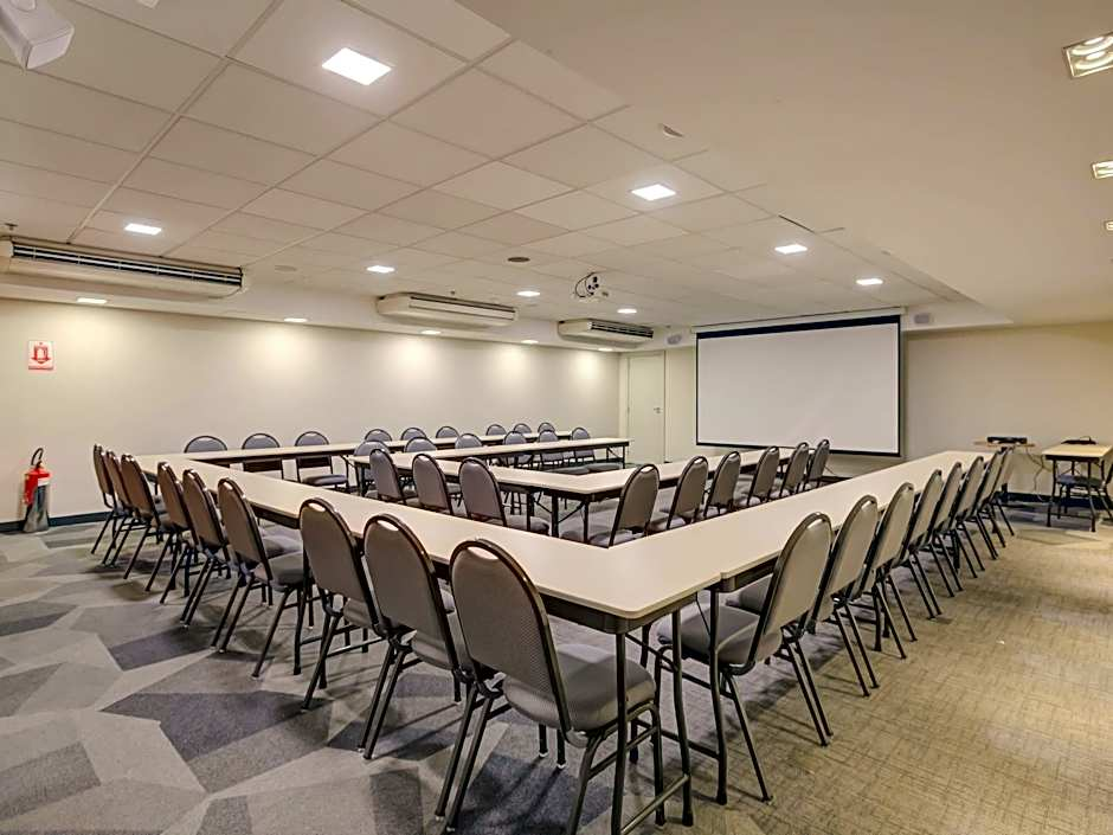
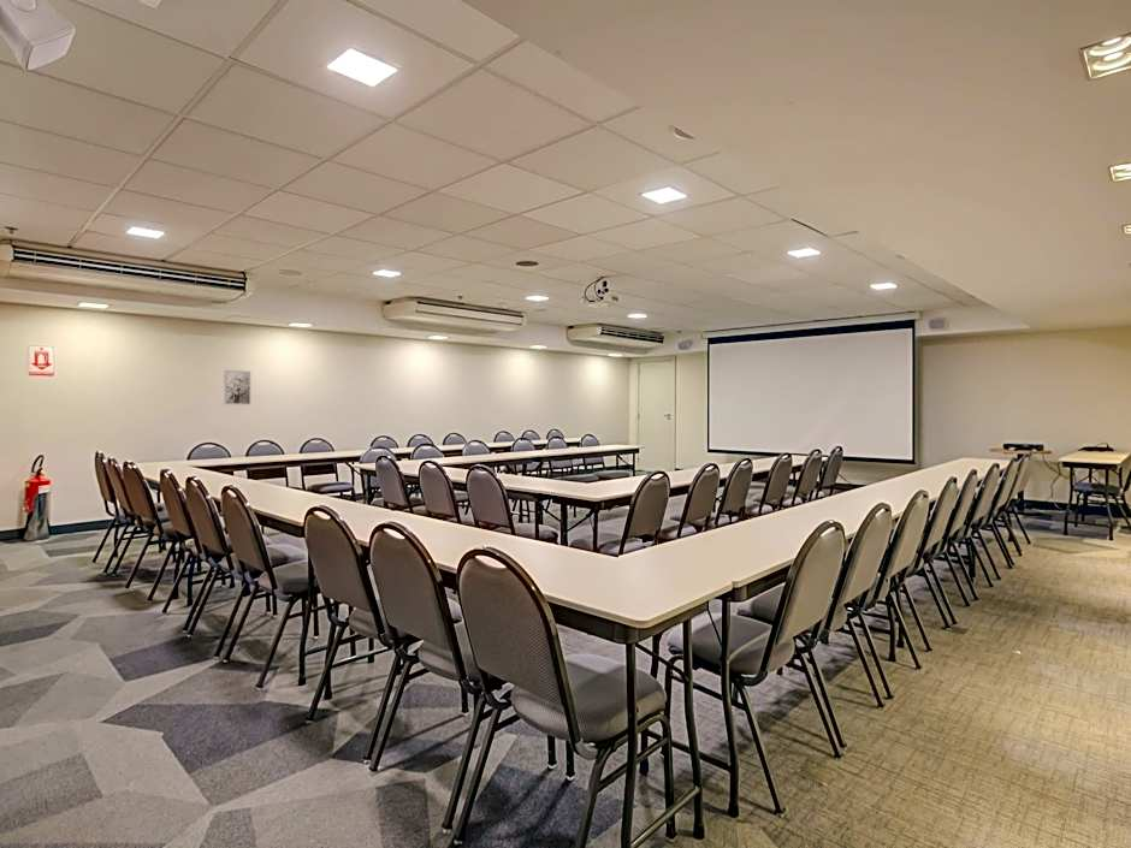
+ wall art [224,369,251,405]
